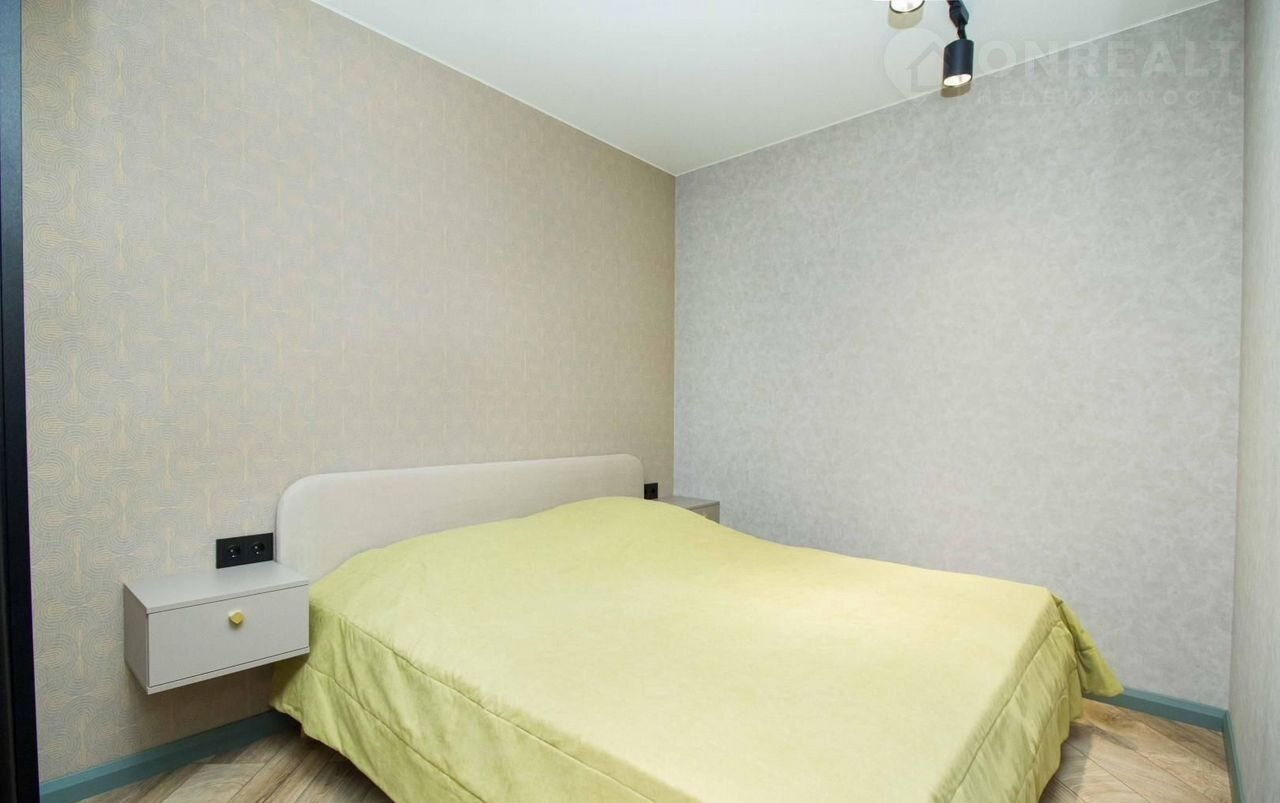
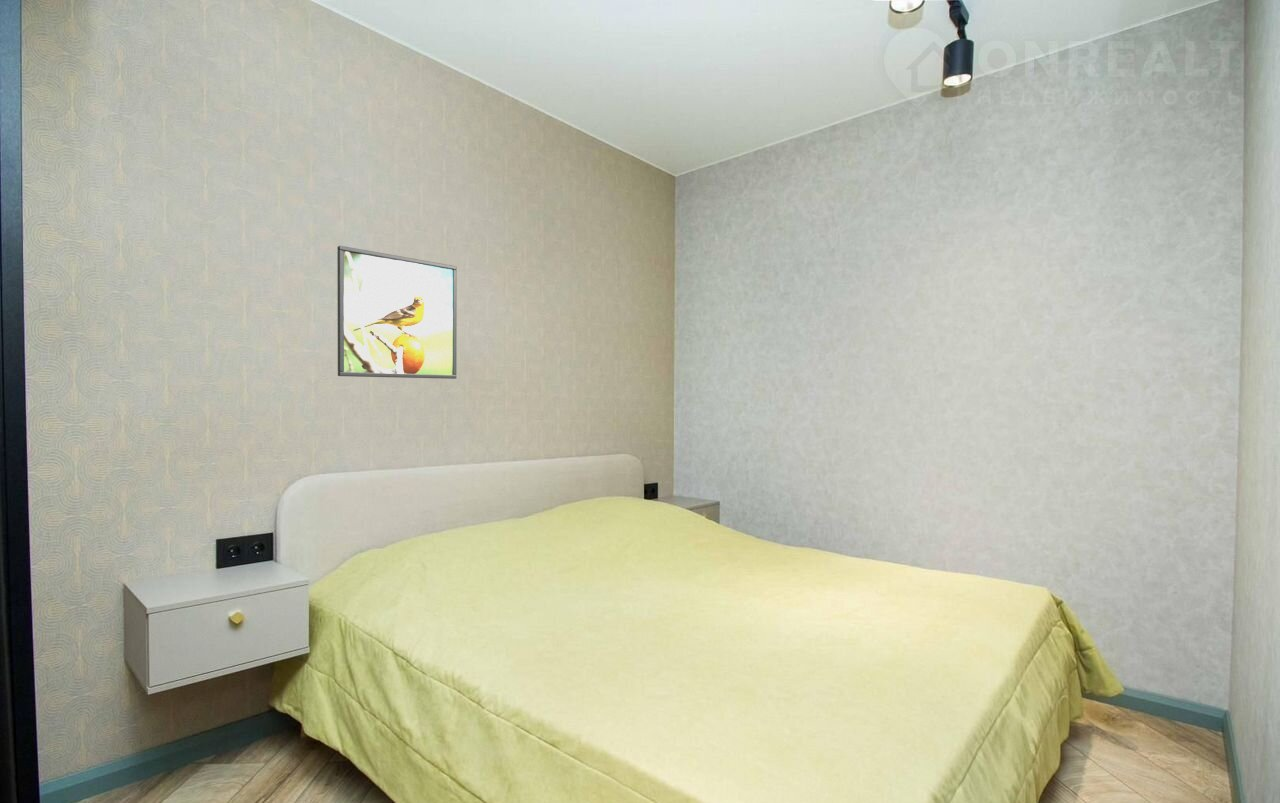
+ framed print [336,245,458,380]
